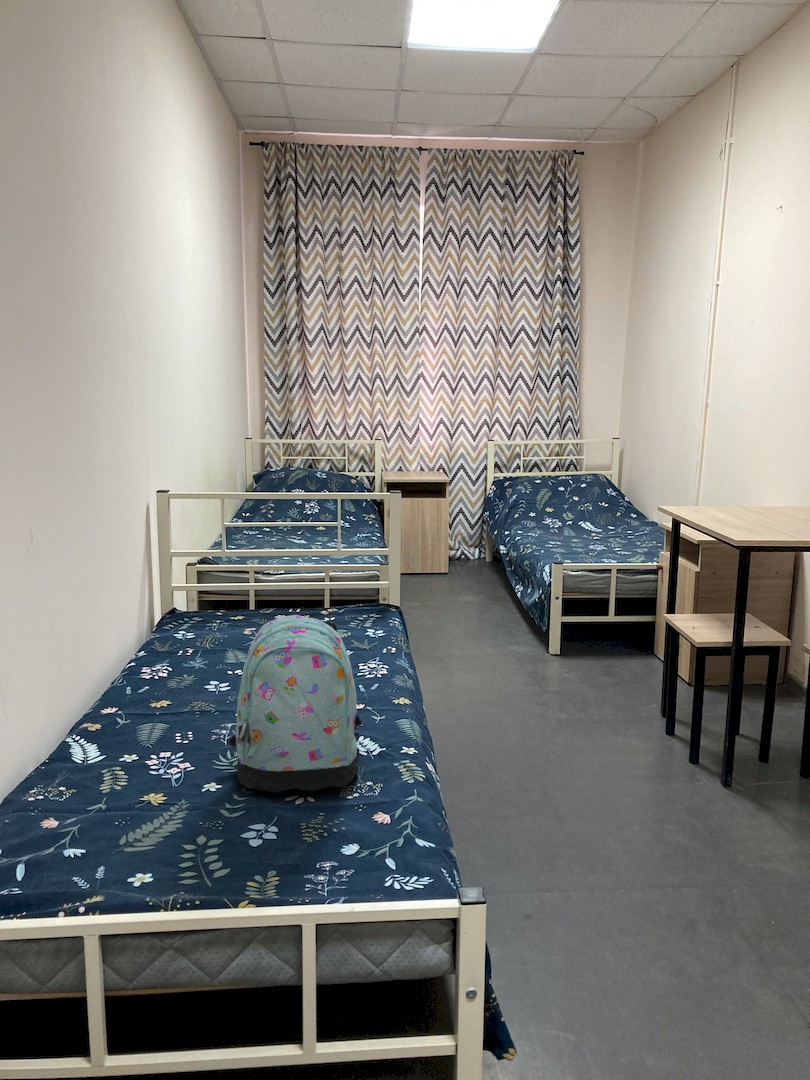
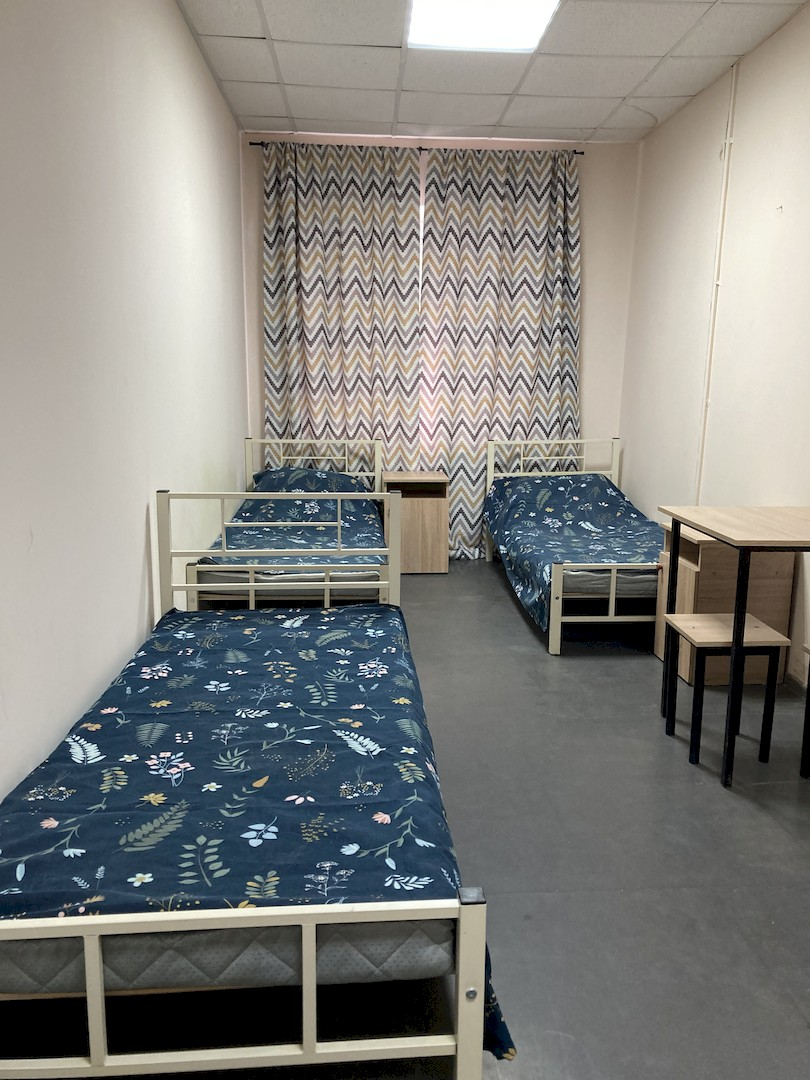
- backpack [228,614,363,793]
